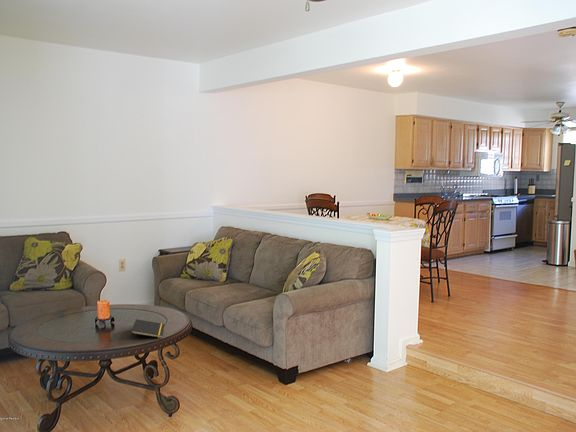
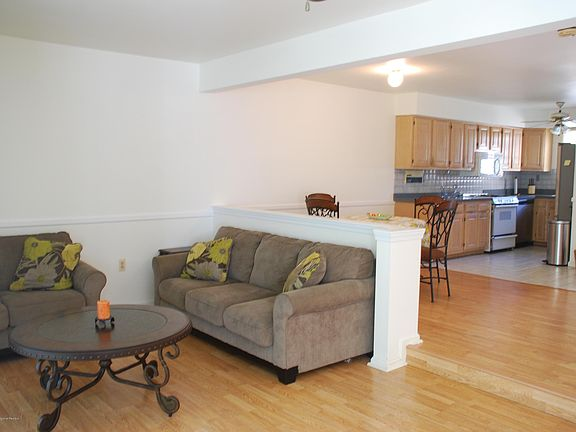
- notepad [130,318,166,340]
